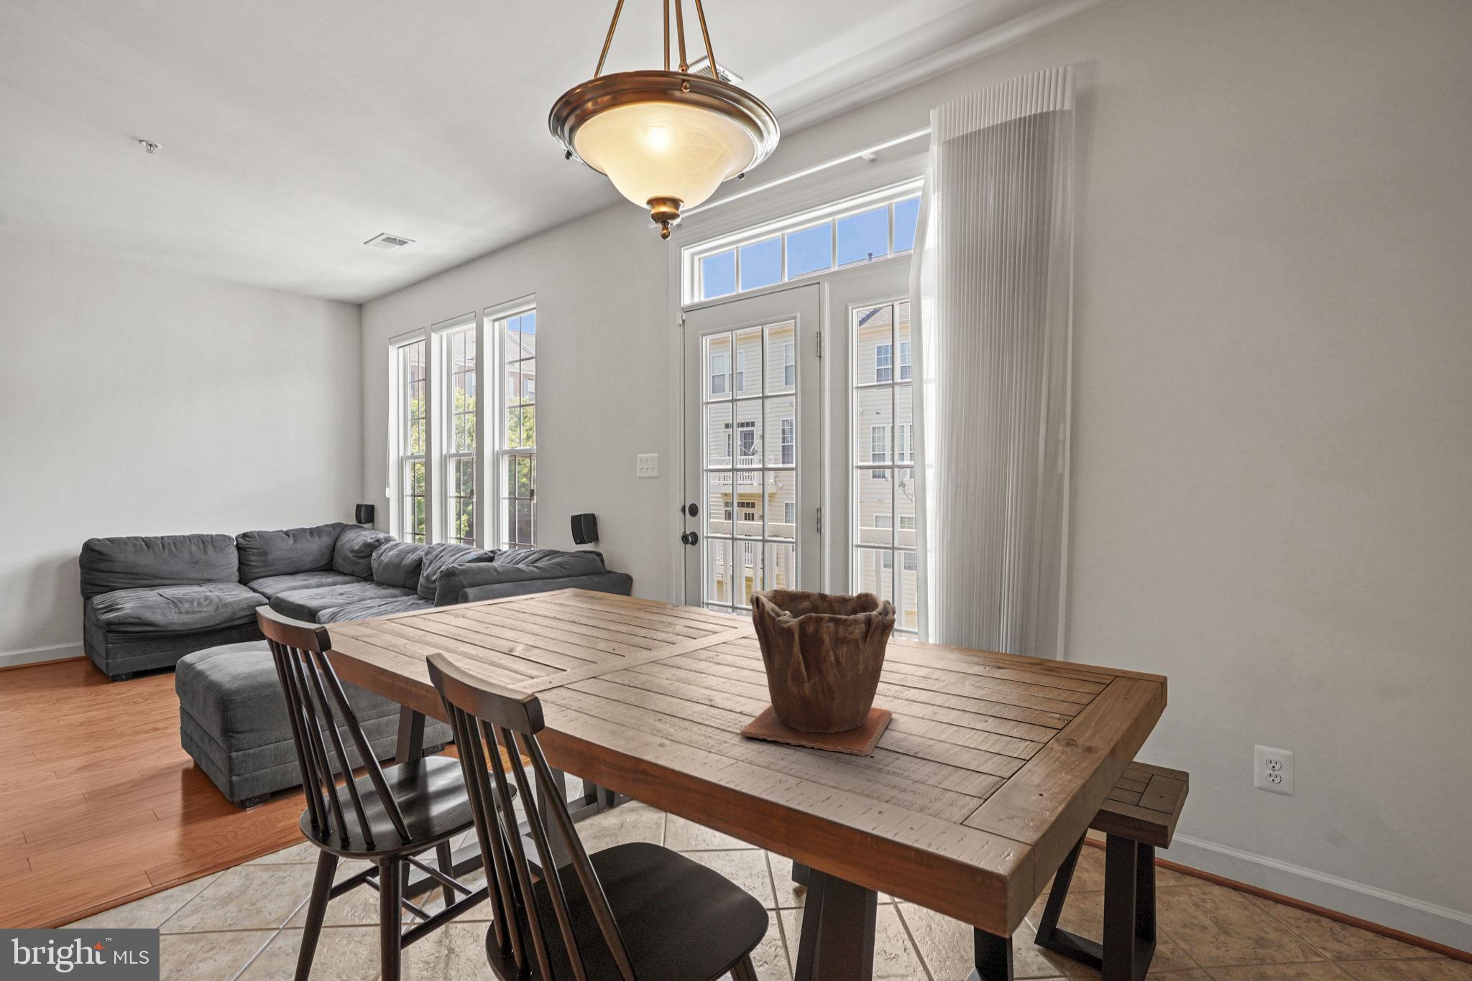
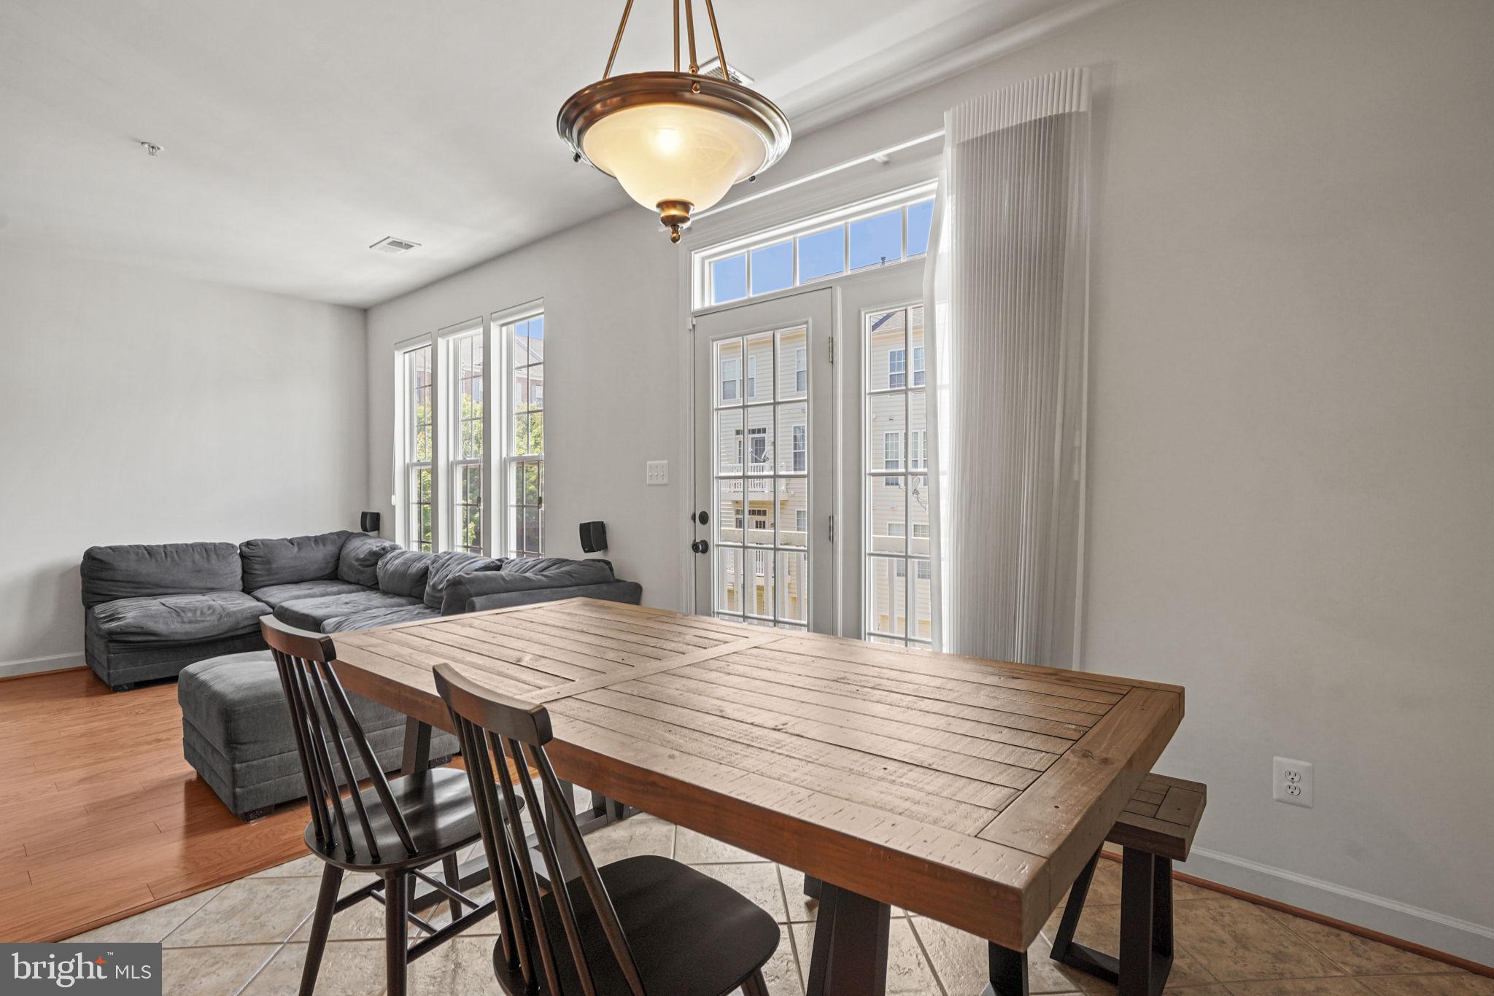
- plant pot [738,588,897,757]
